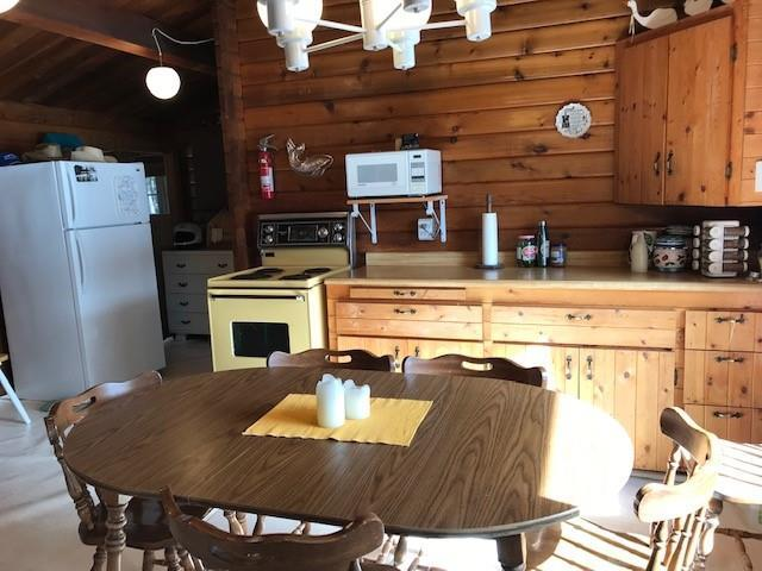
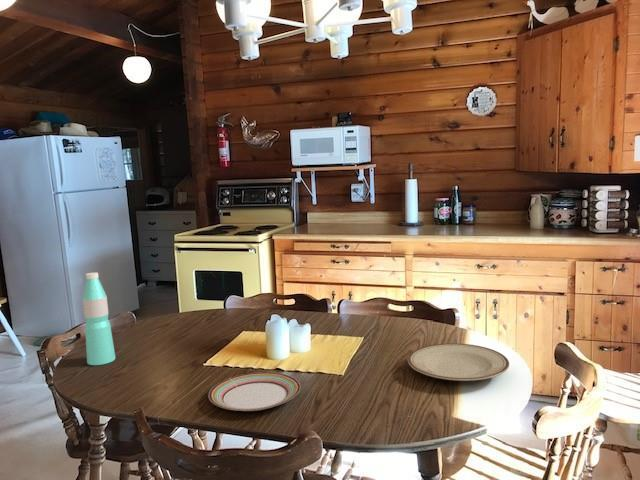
+ water bottle [82,271,116,366]
+ plate [208,371,301,412]
+ plate [407,342,510,382]
